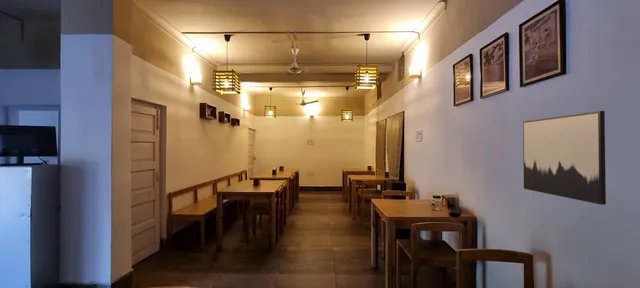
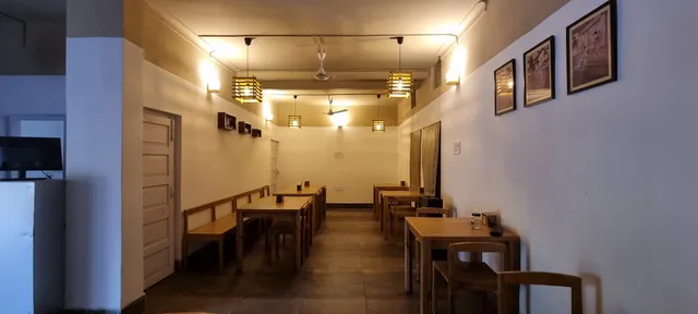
- wall art [522,110,607,206]
